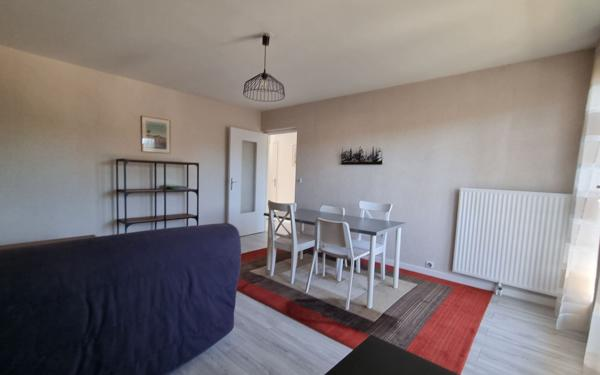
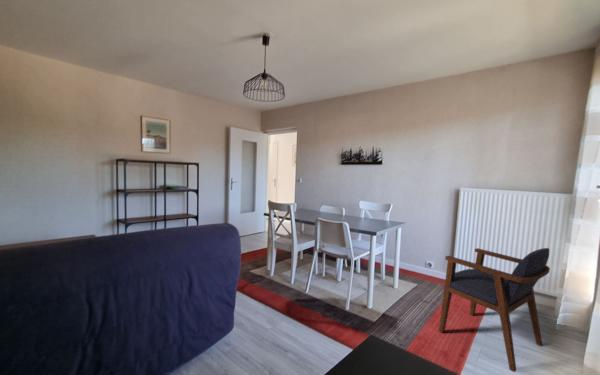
+ armchair [438,247,551,373]
